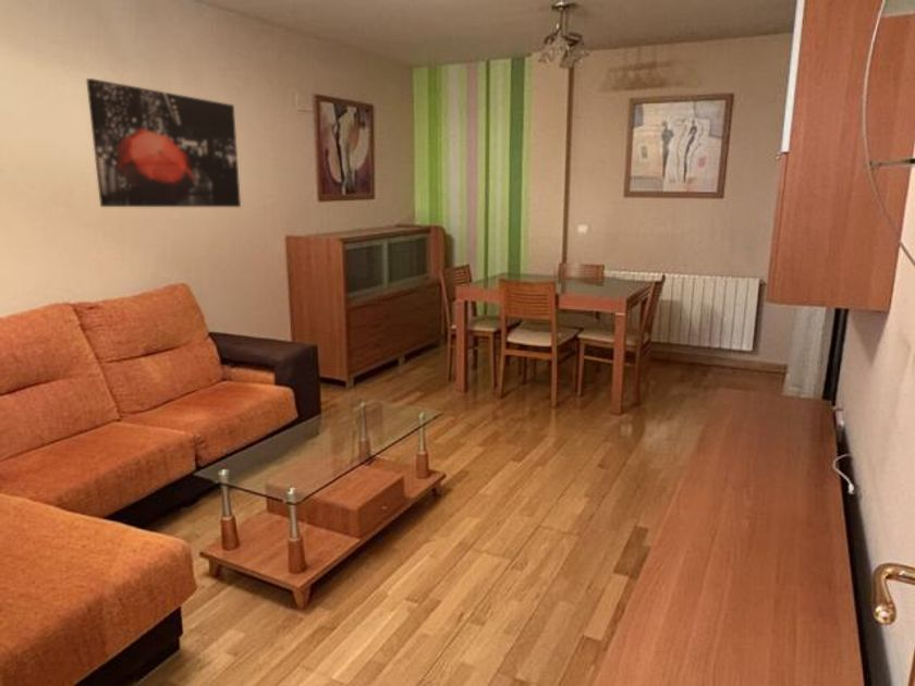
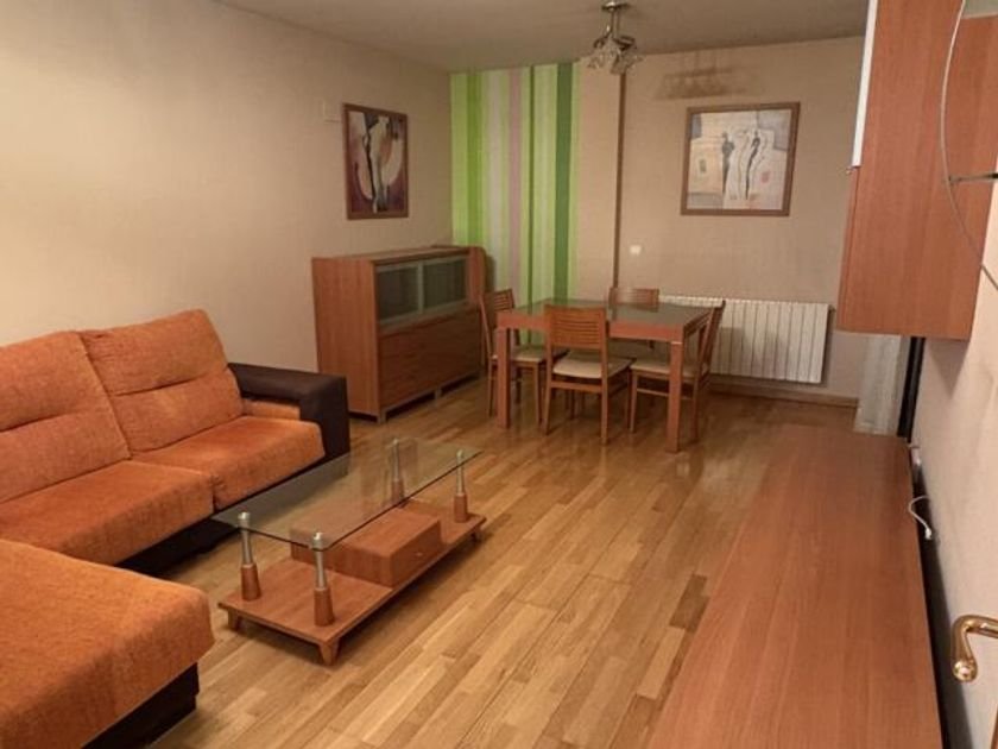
- wall art [85,77,242,208]
